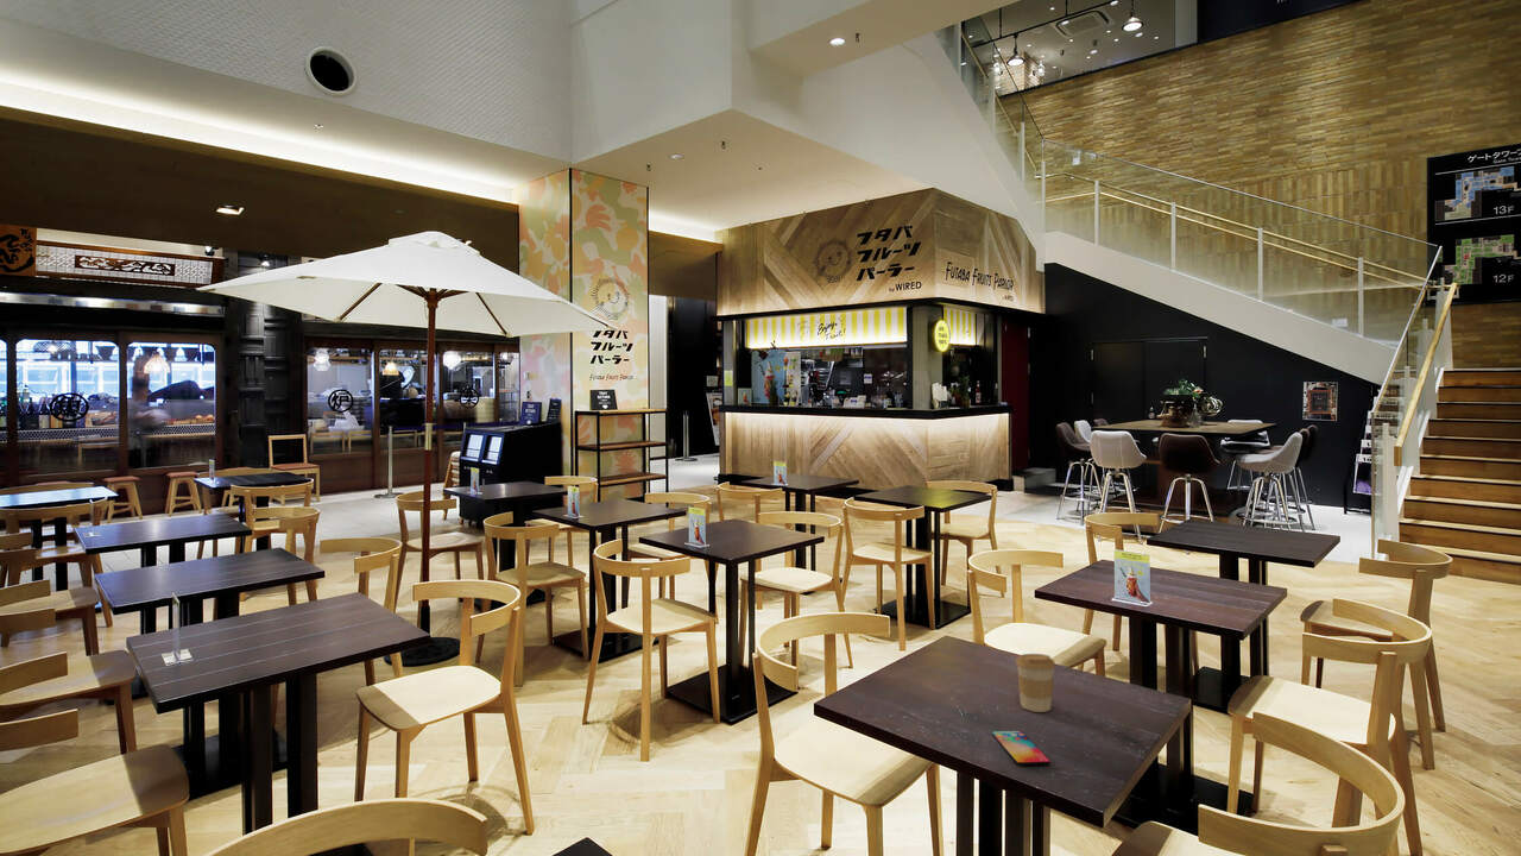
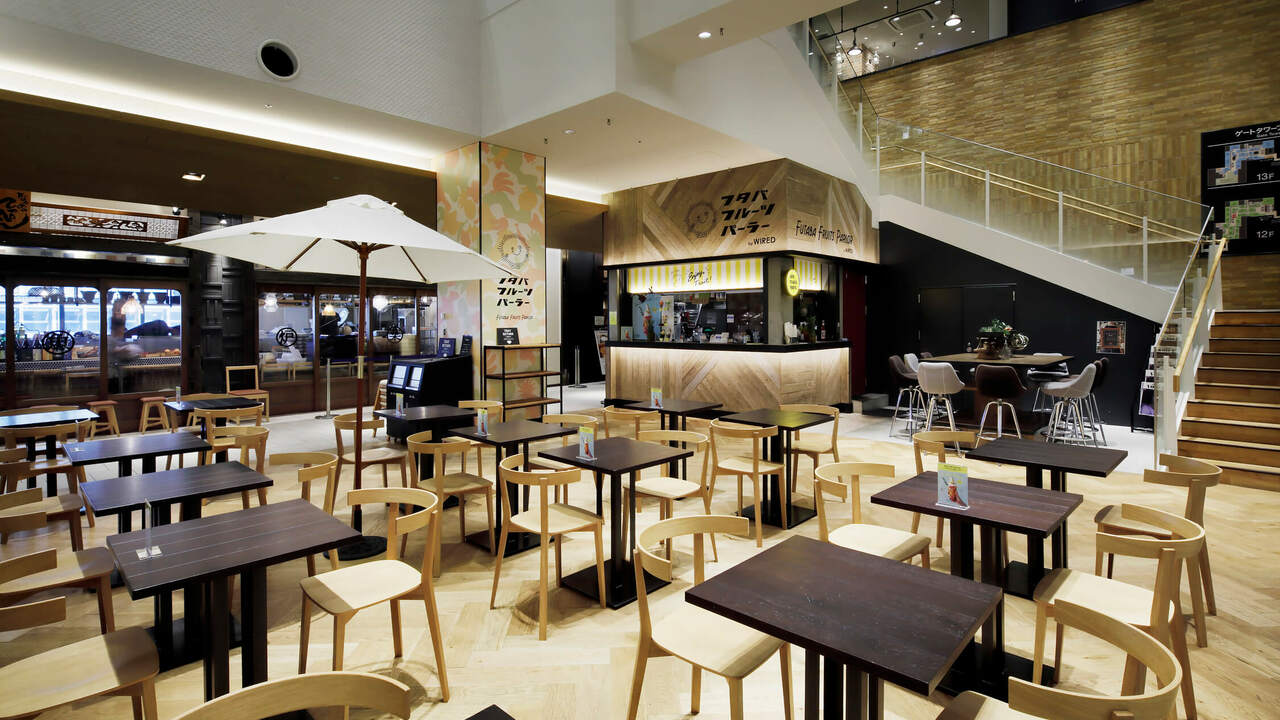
- coffee cup [1015,653,1056,713]
- smartphone [991,730,1052,766]
